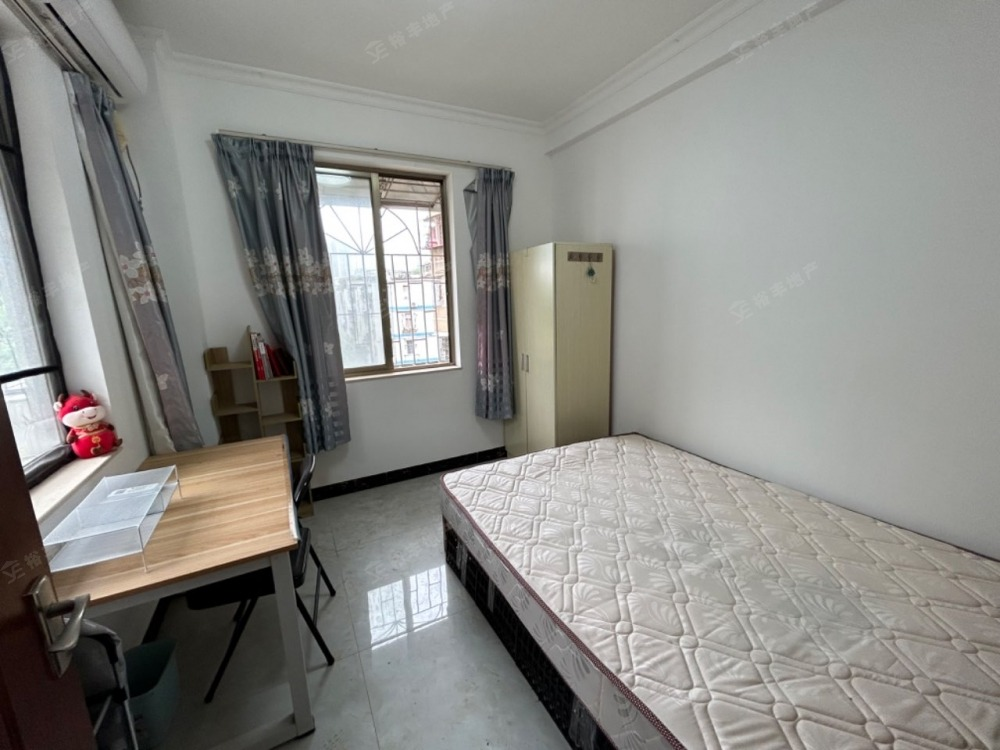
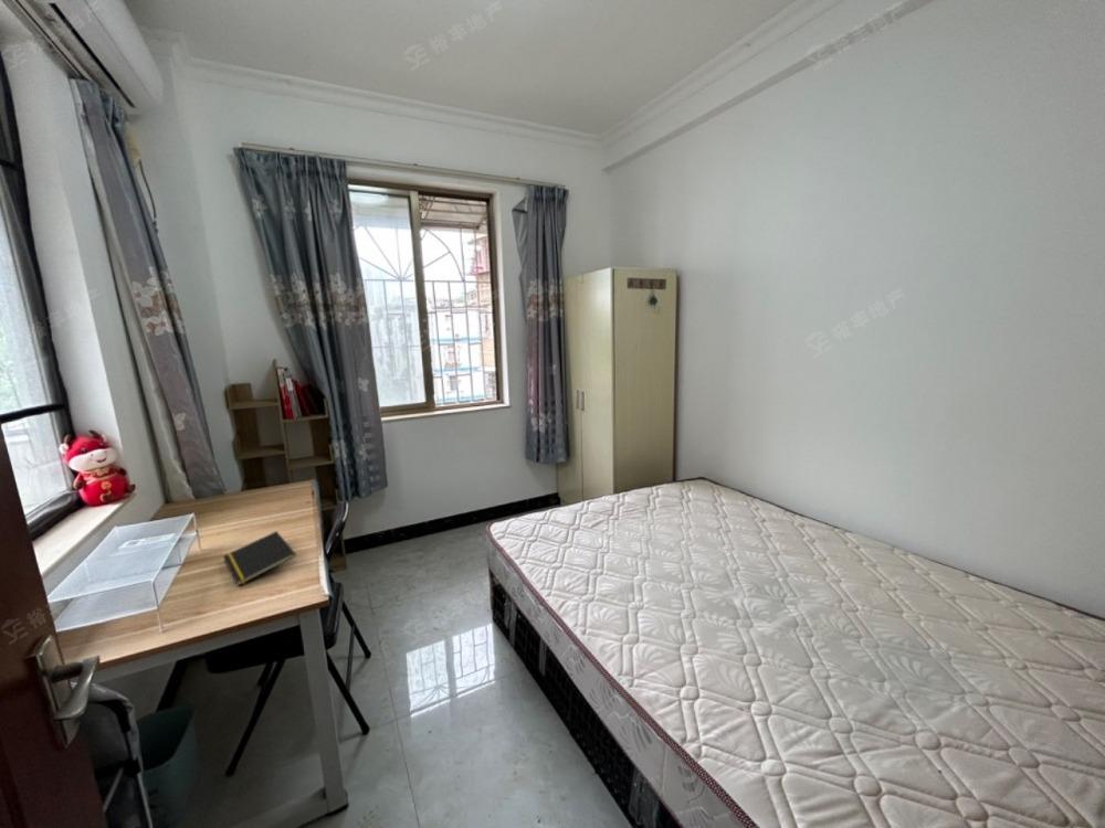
+ notepad [222,530,297,587]
